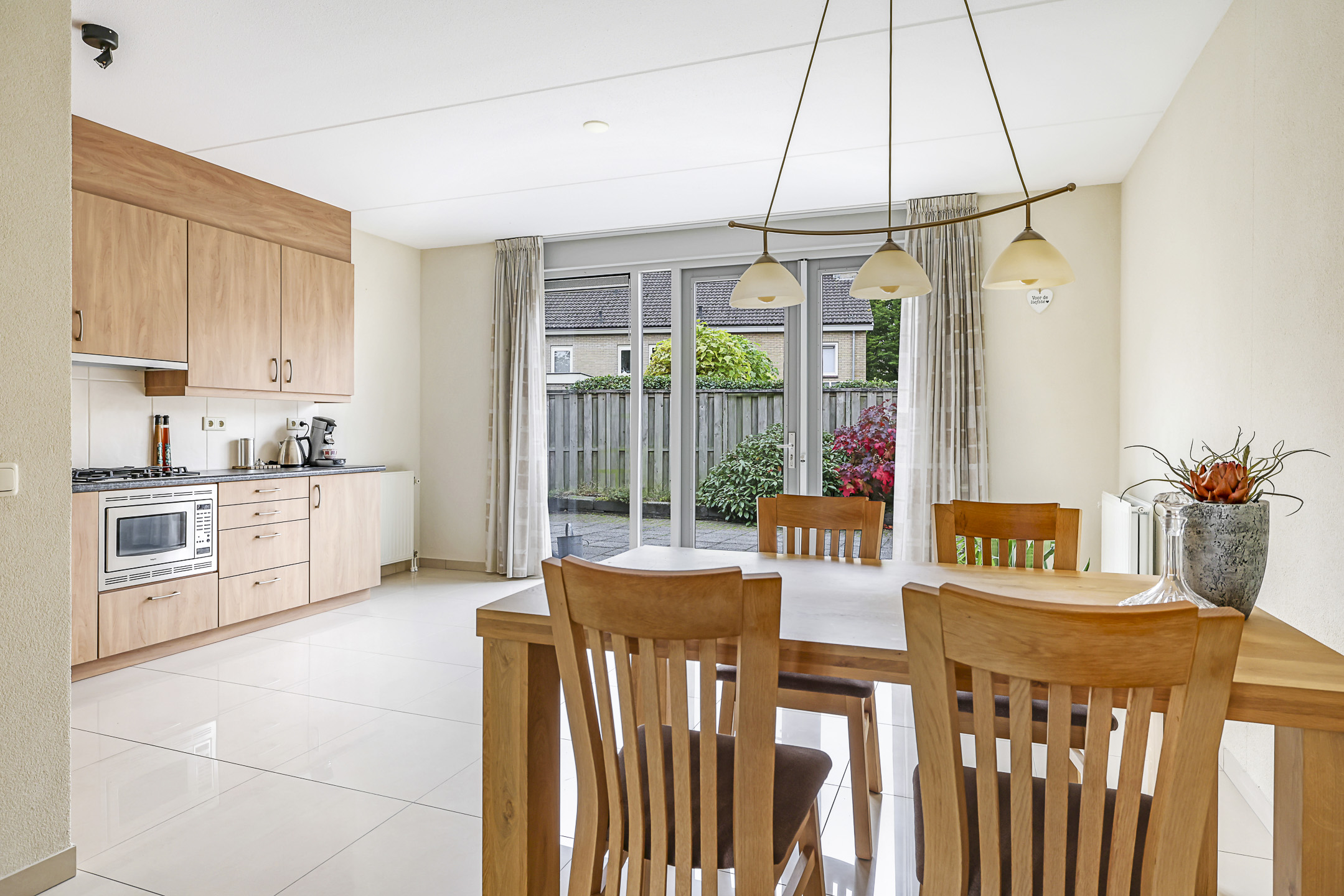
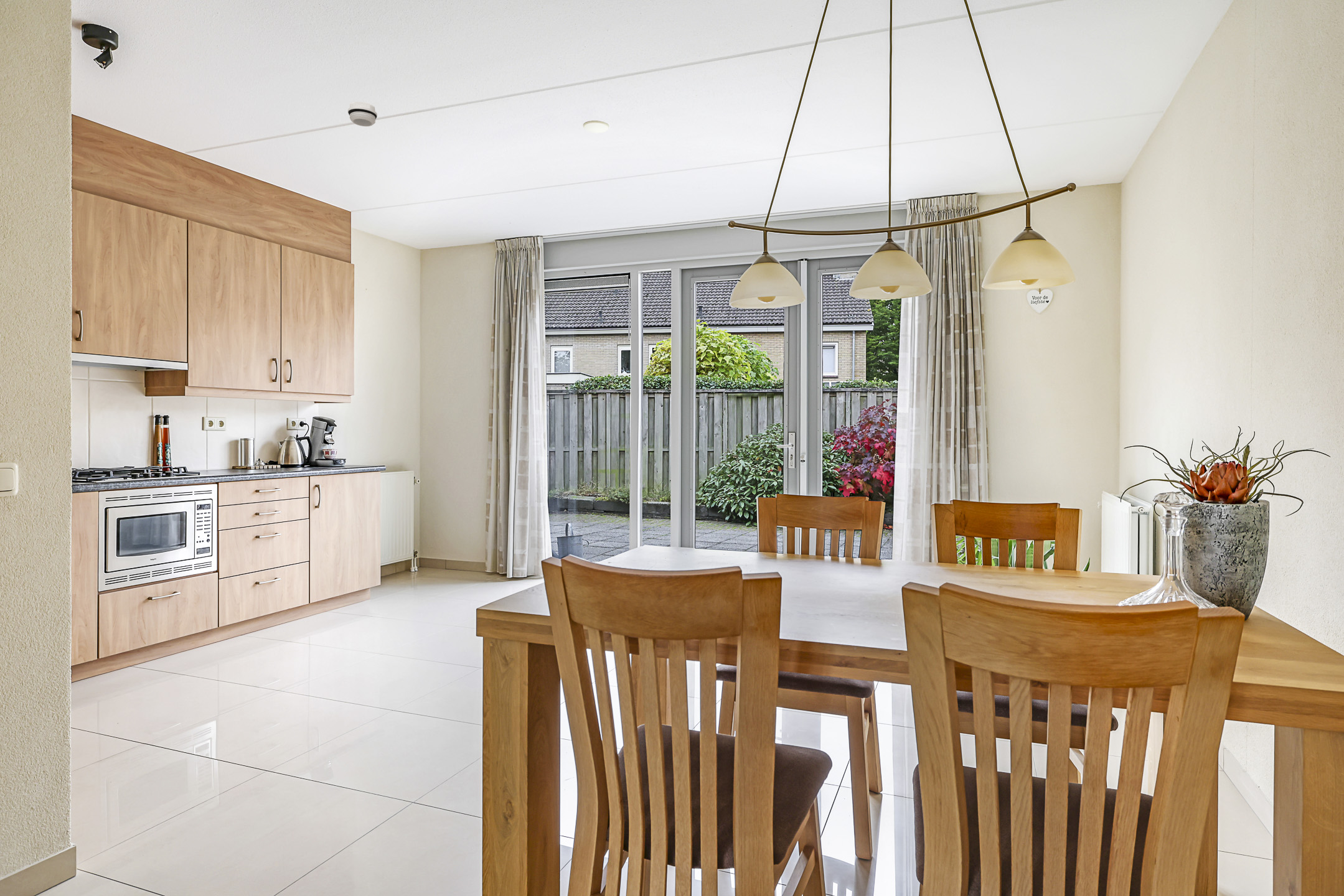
+ smoke detector [347,101,378,127]
